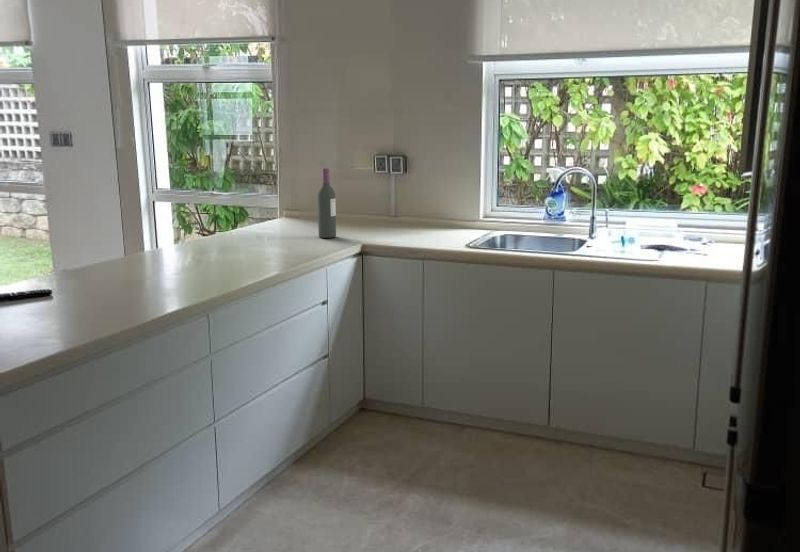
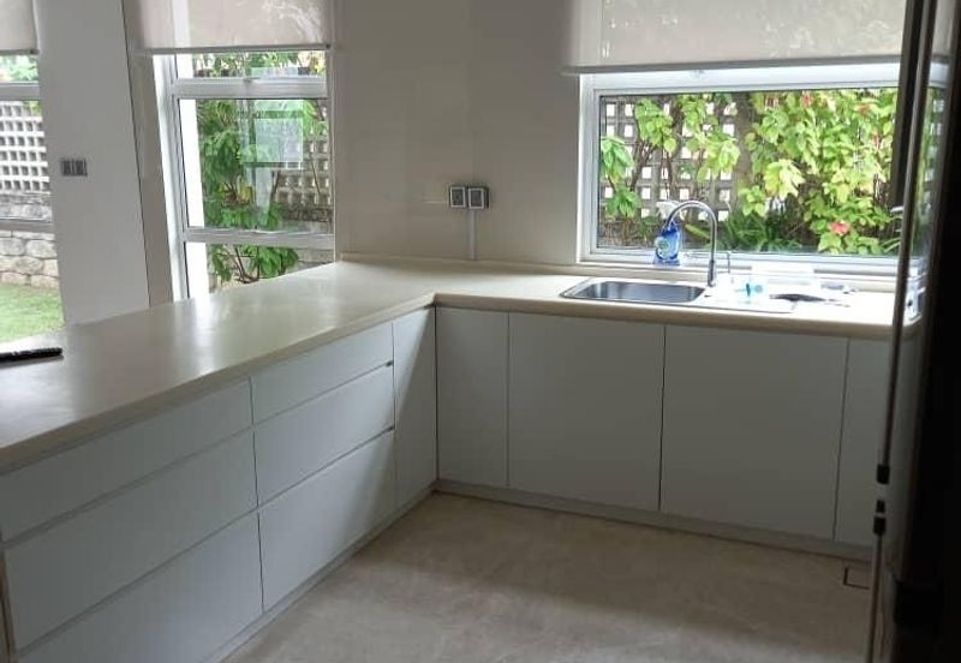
- wine bottle [317,167,337,239]
